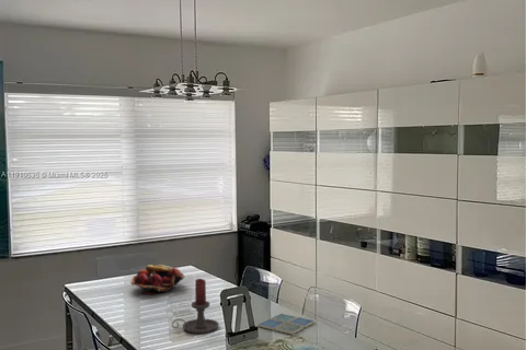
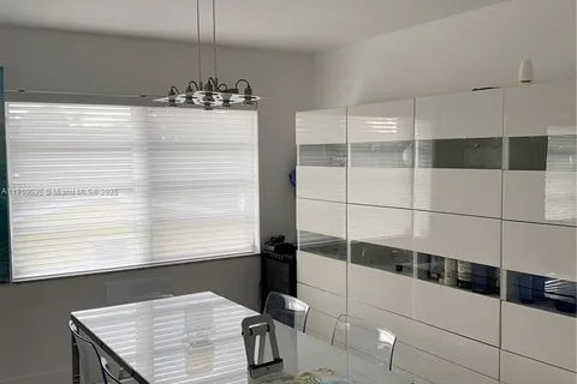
- candle holder [171,278,220,335]
- fruit basket [130,264,186,295]
- drink coaster [256,313,317,336]
